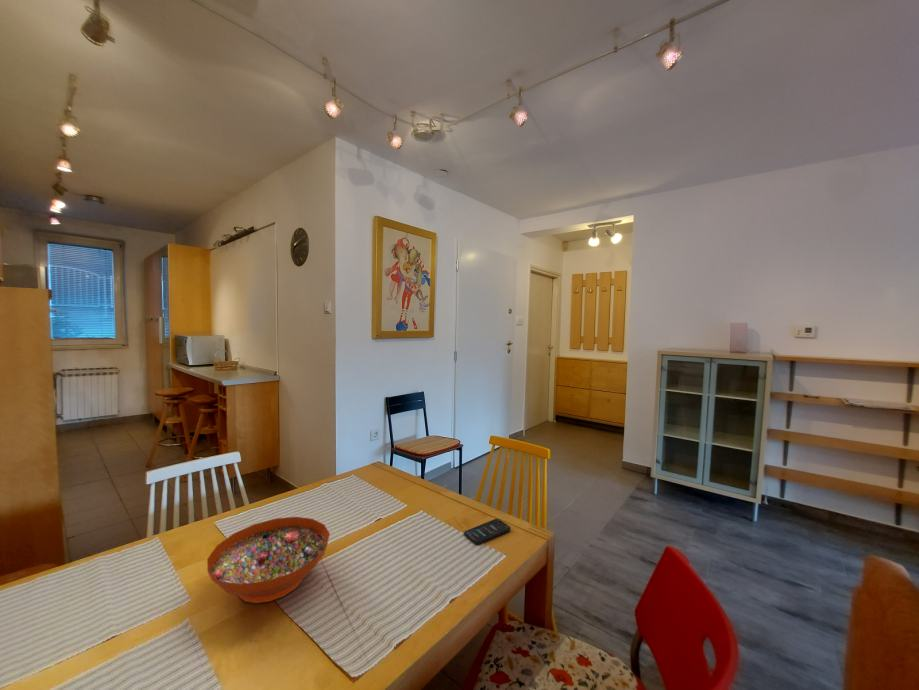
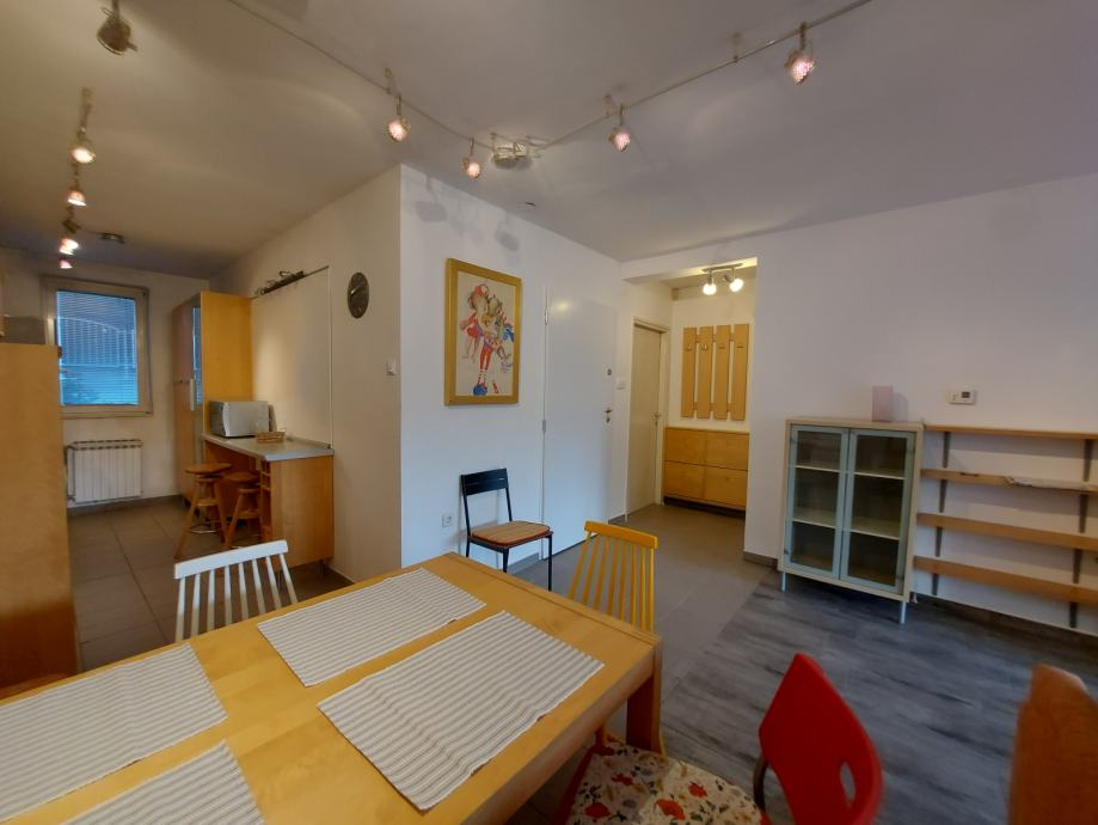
- smartphone [463,518,511,545]
- decorative bowl [206,516,331,604]
